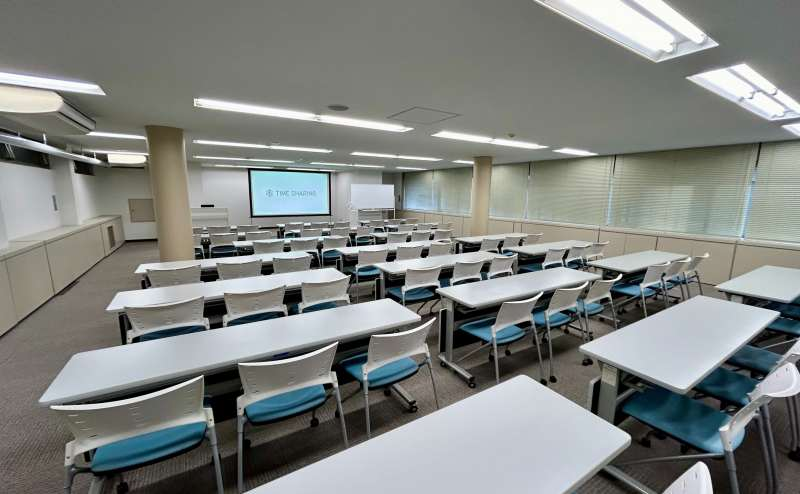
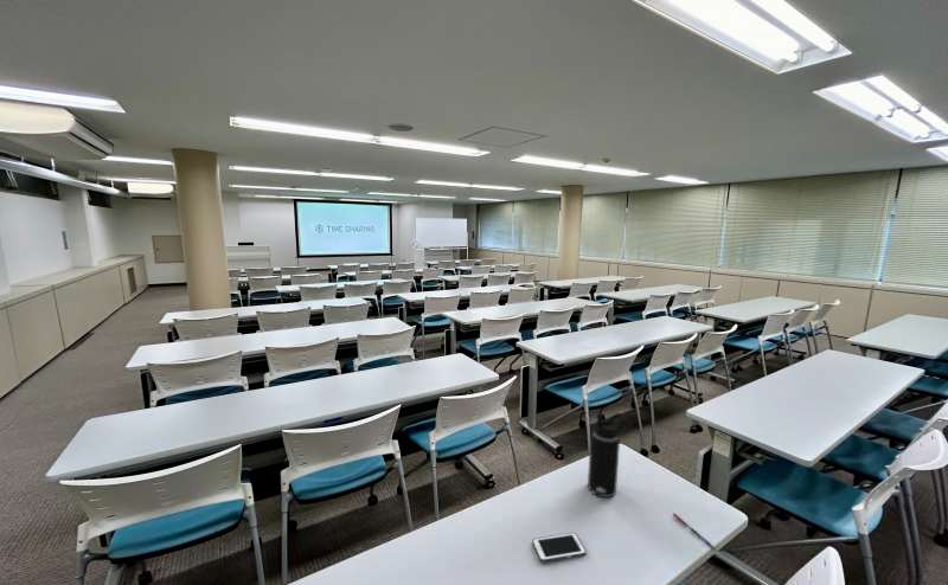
+ water bottle [587,411,629,499]
+ cell phone [531,532,588,564]
+ pen [671,512,716,549]
